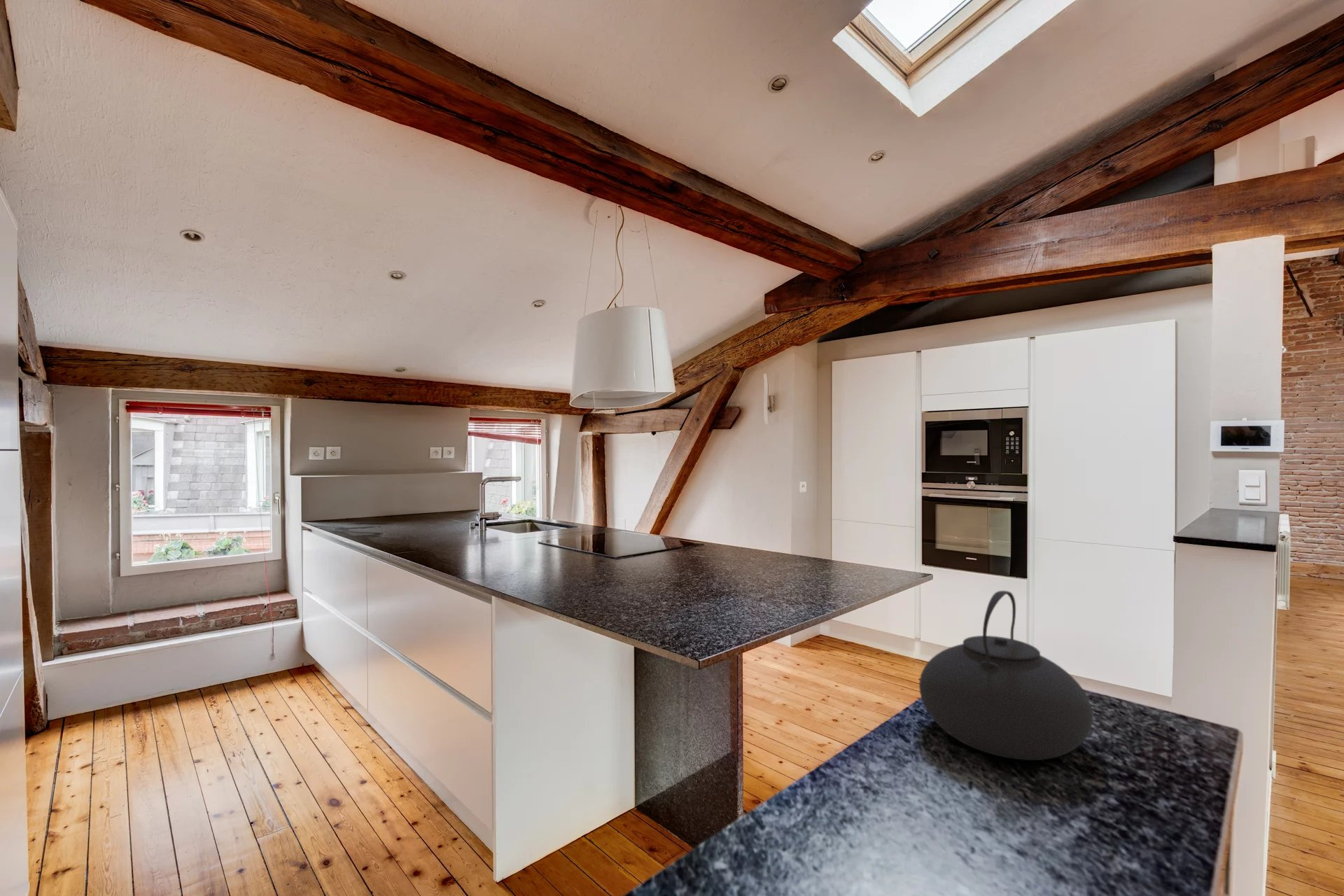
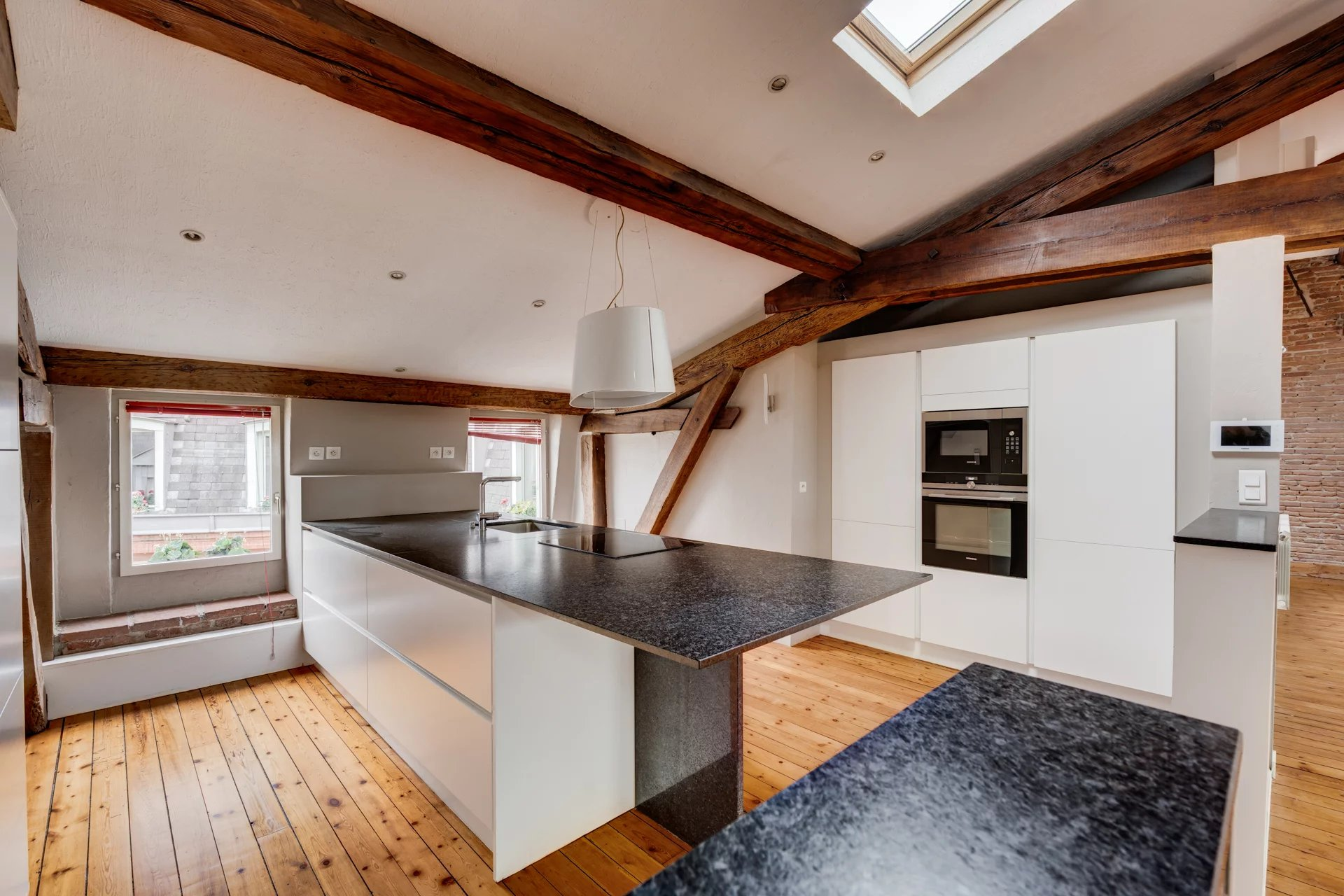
- teakettle [918,590,1093,761]
